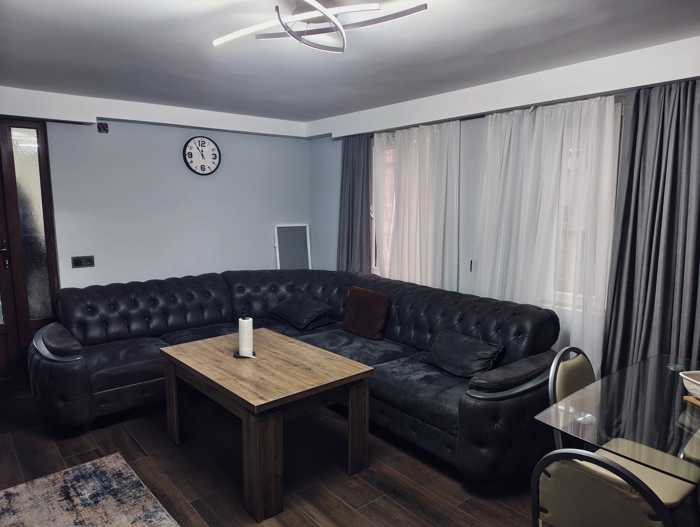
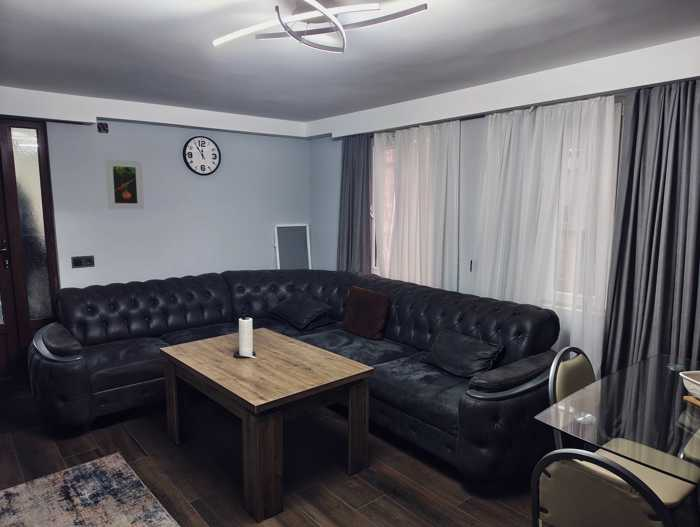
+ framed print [104,158,145,210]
